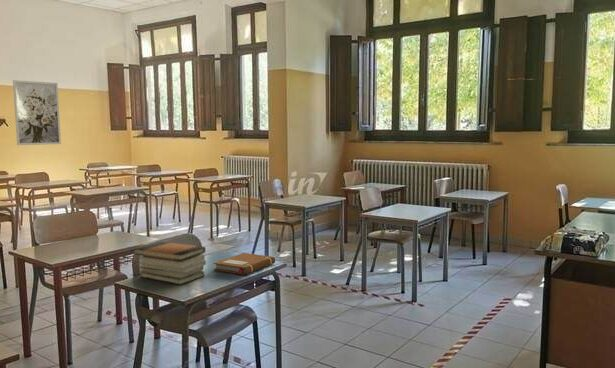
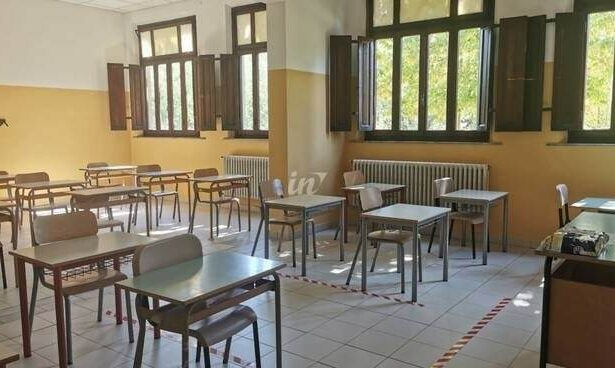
- wall art [12,79,62,146]
- notebook [212,252,276,276]
- book stack [134,241,207,286]
